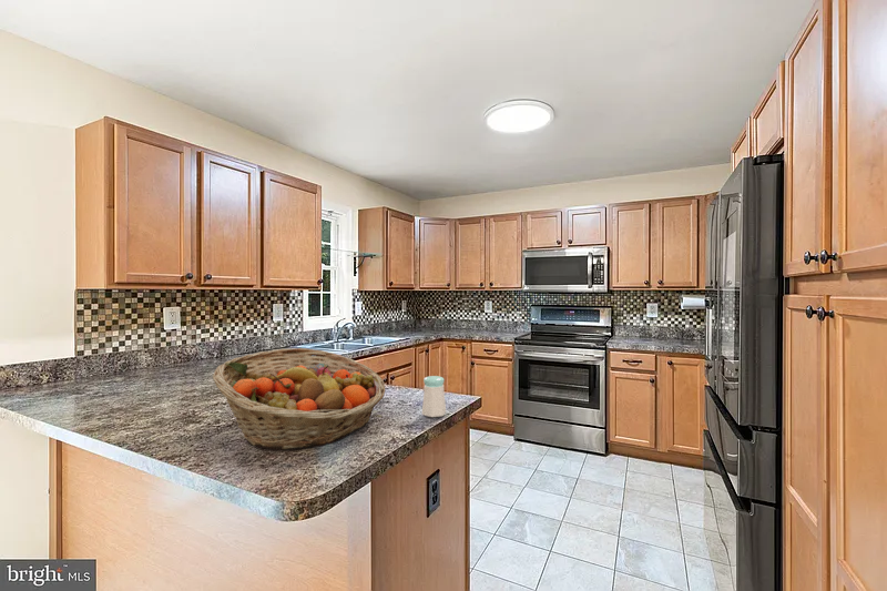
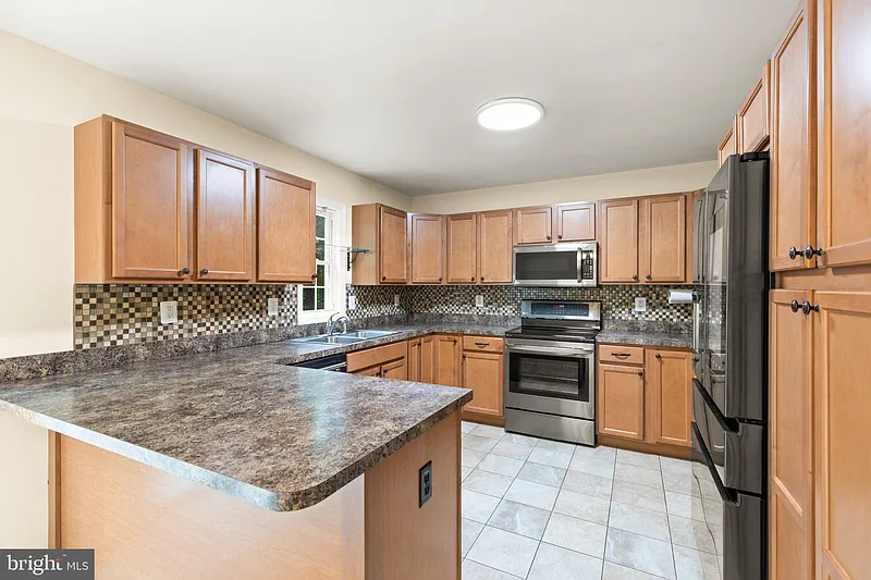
- salt shaker [421,375,447,418]
- fruit basket [212,347,387,451]
